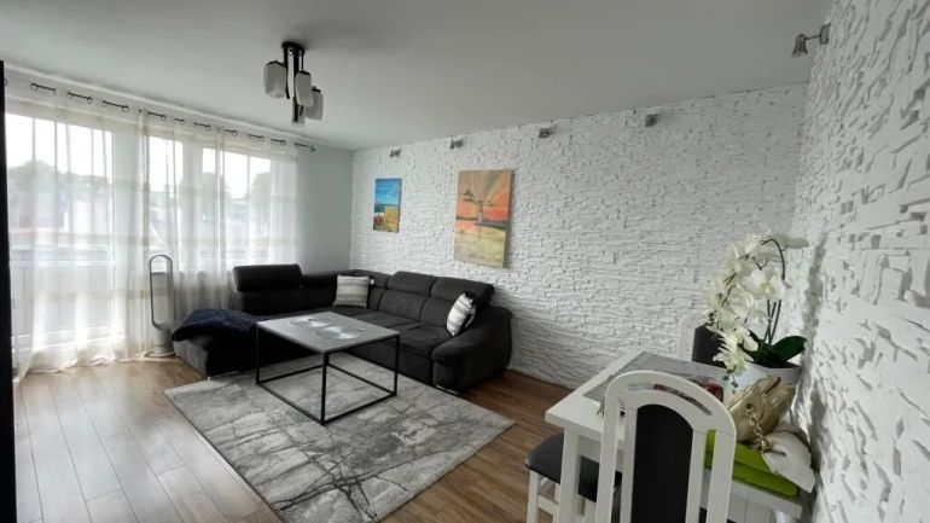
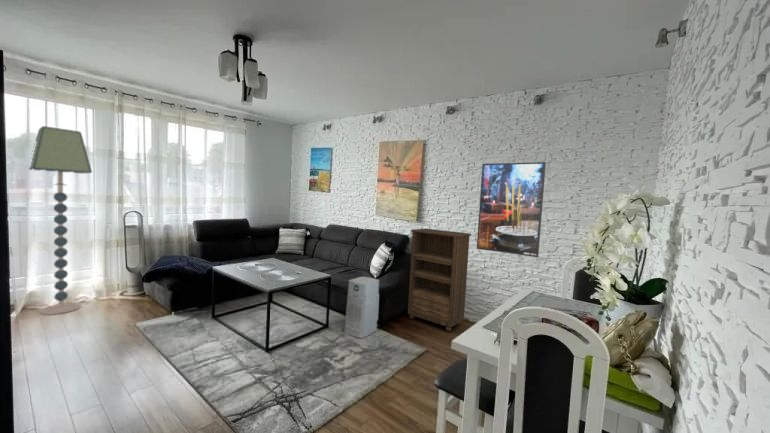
+ air purifier [343,276,380,339]
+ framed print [476,161,547,258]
+ floor lamp [28,125,93,316]
+ bookshelf [407,228,472,332]
